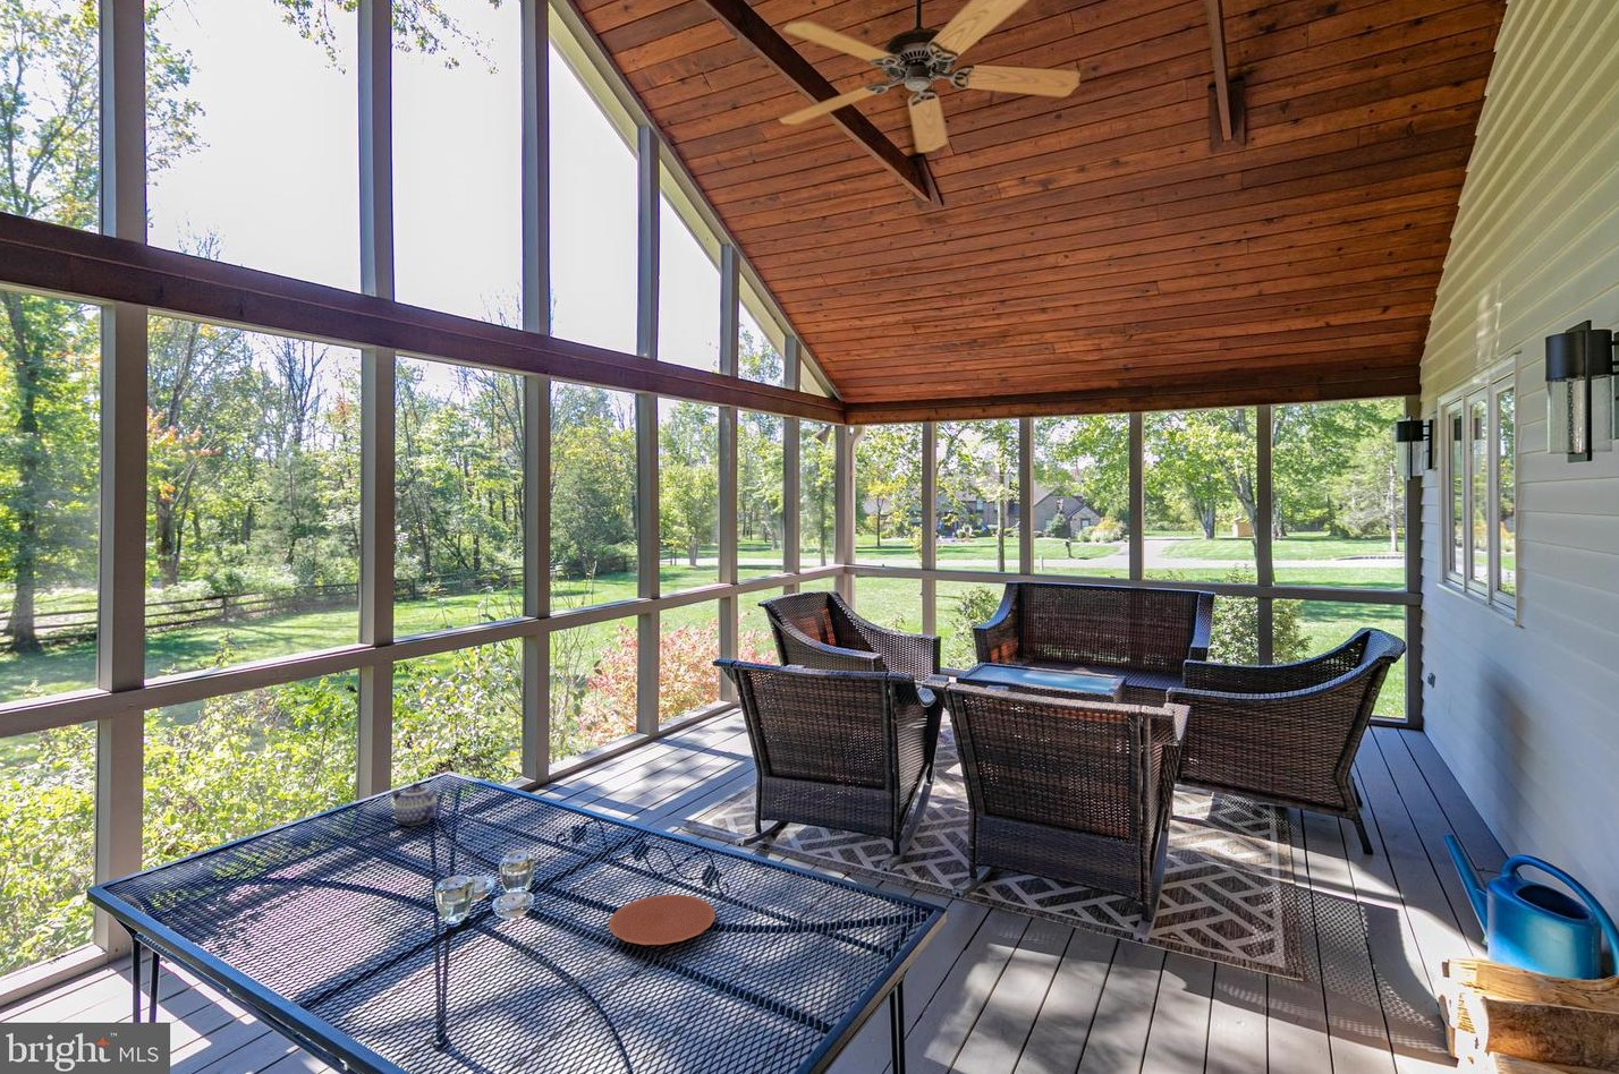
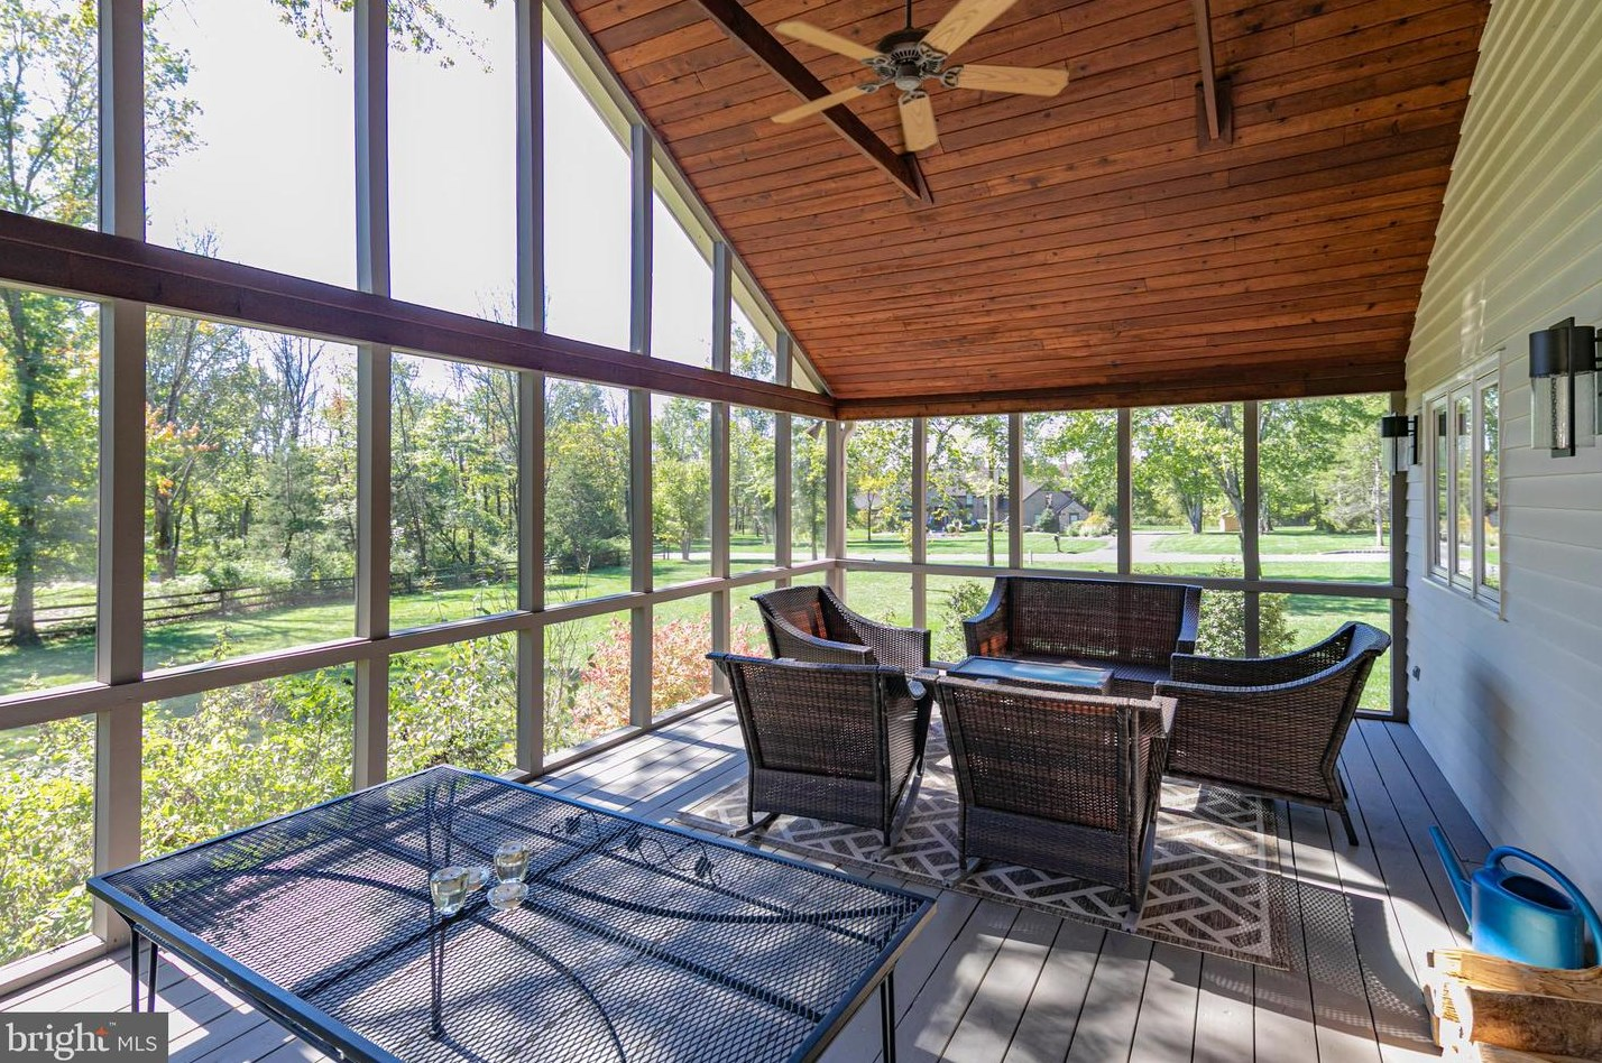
- plate [608,894,716,946]
- teapot [391,782,443,826]
